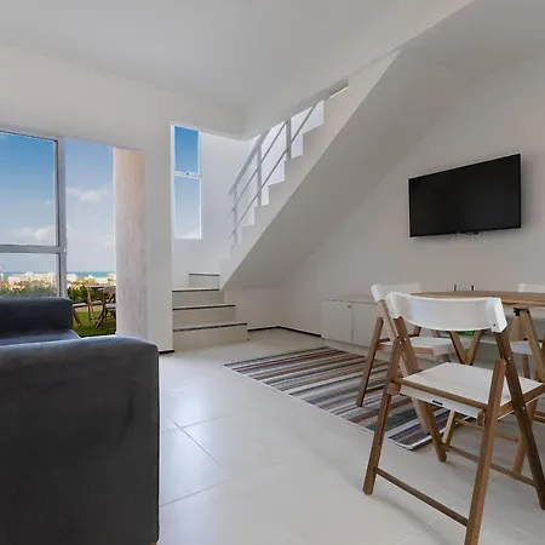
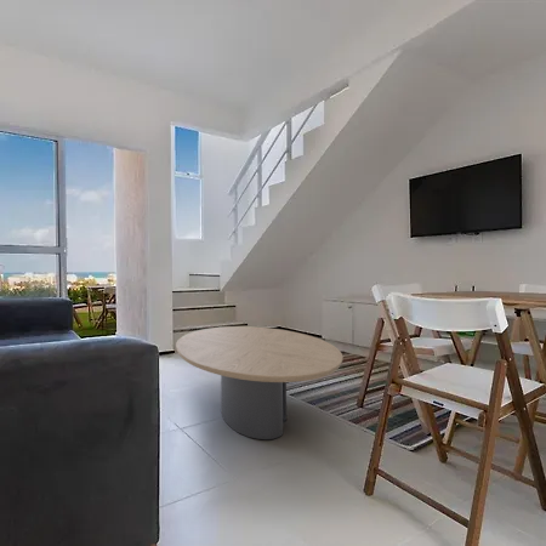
+ coffee table [175,325,343,440]
